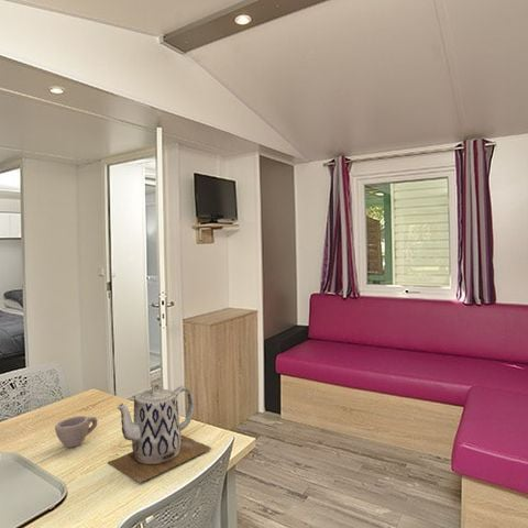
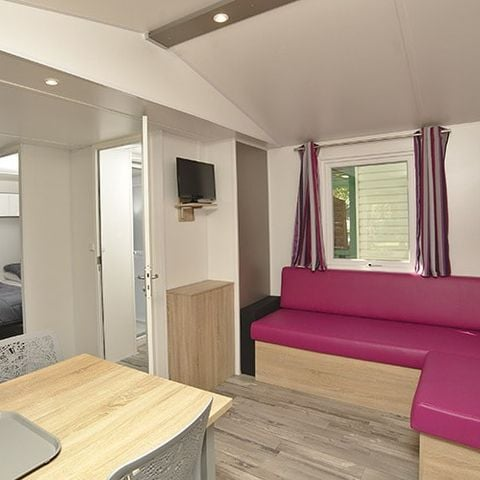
- cup [54,415,99,449]
- teapot [107,382,212,484]
